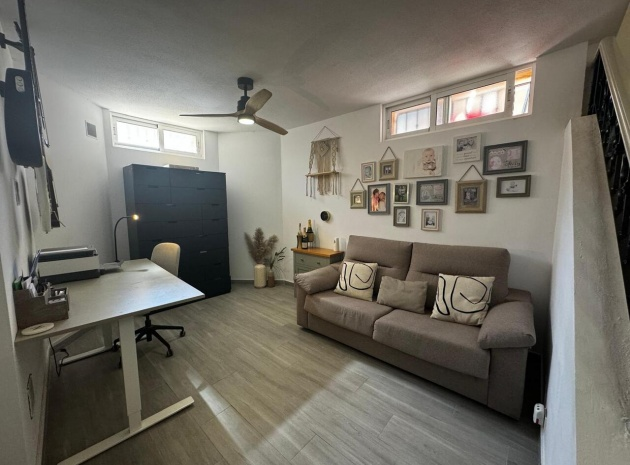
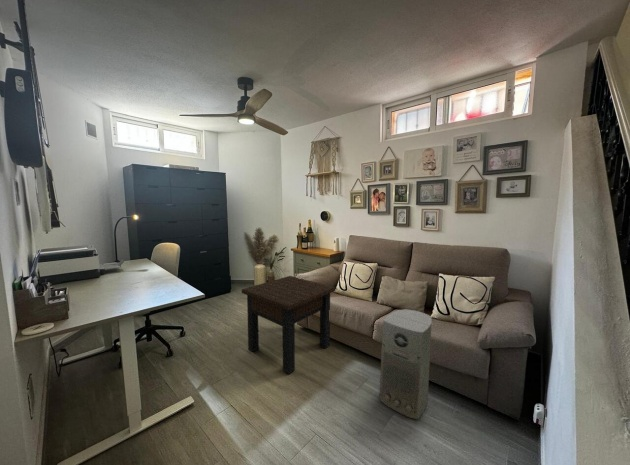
+ air purifier [378,308,433,421]
+ side table [241,275,336,375]
